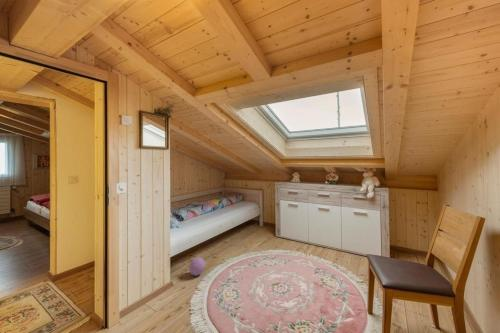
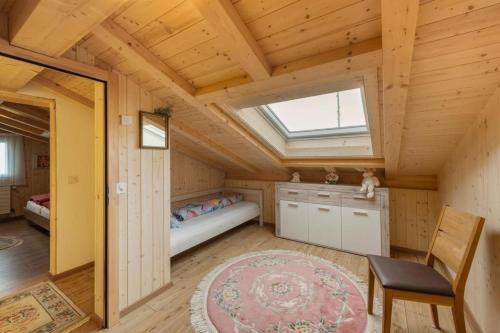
- ball [188,257,206,277]
